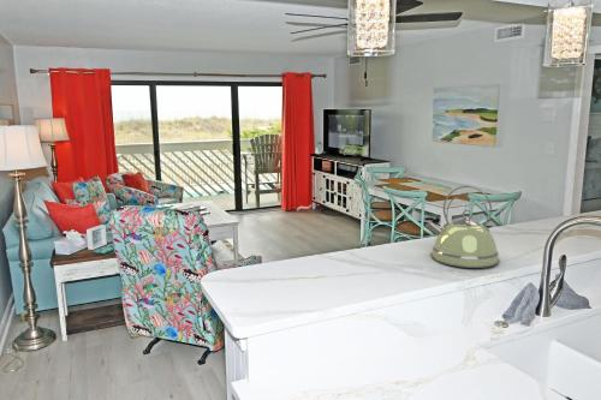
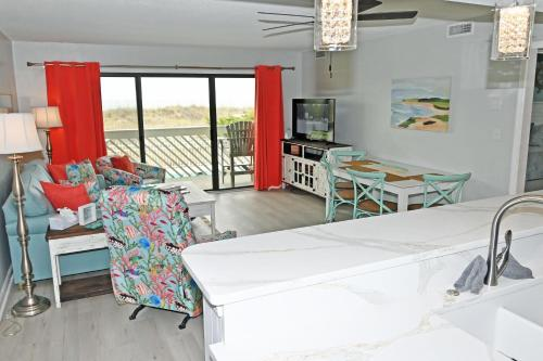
- kettle [423,184,500,269]
